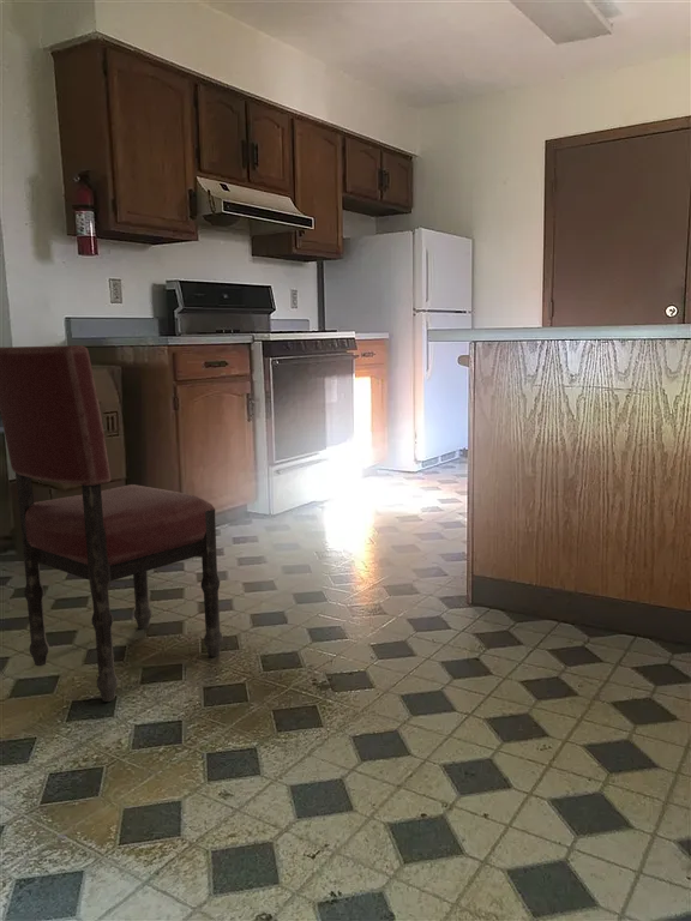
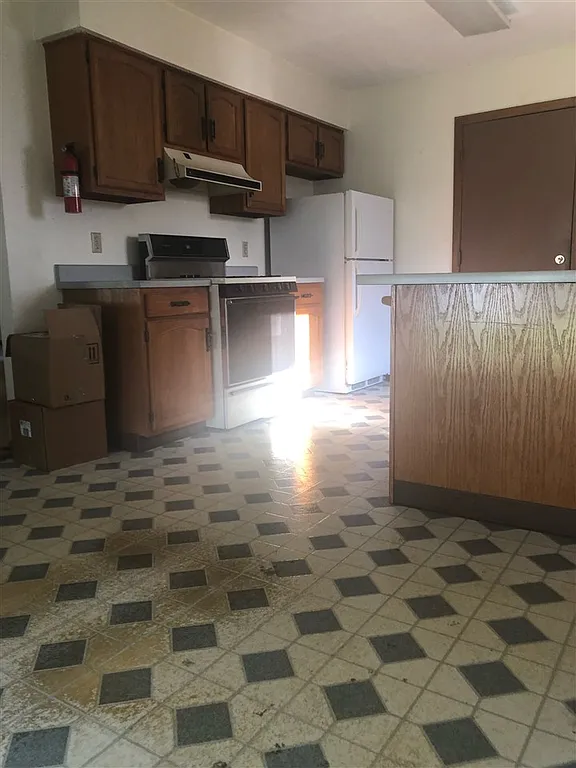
- dining chair [0,344,224,703]
